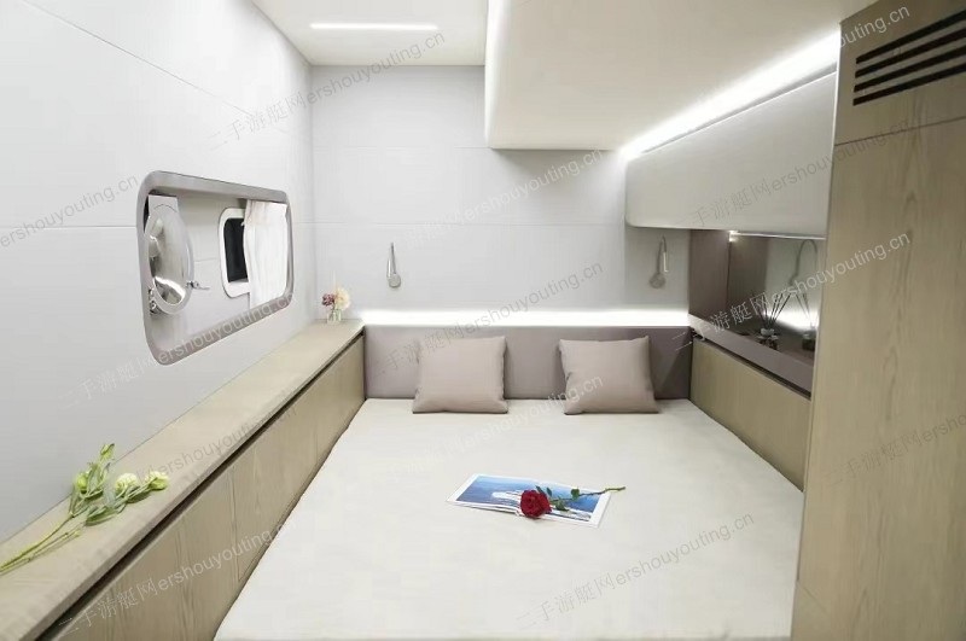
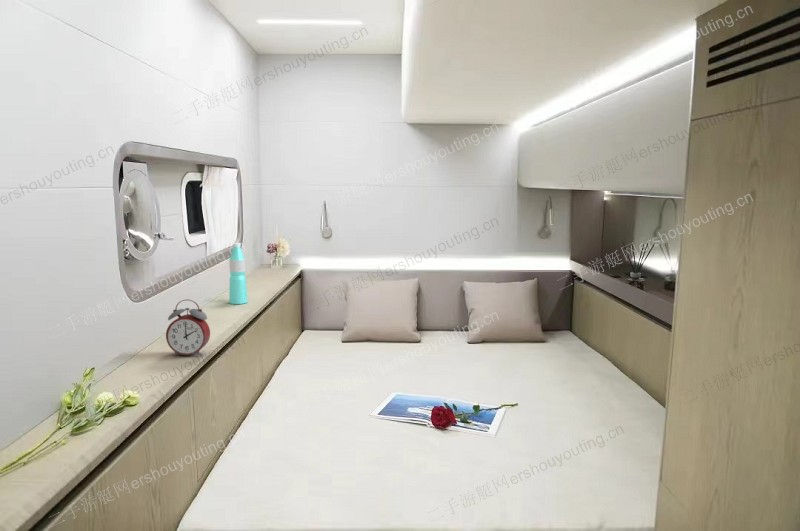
+ water bottle [228,242,249,305]
+ alarm clock [165,298,211,357]
